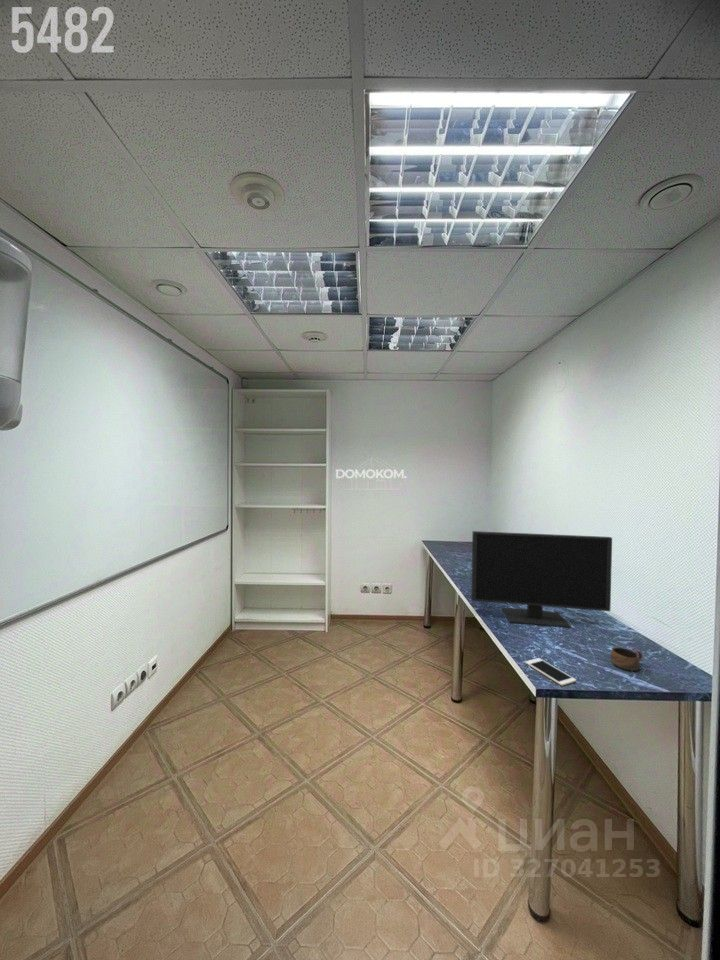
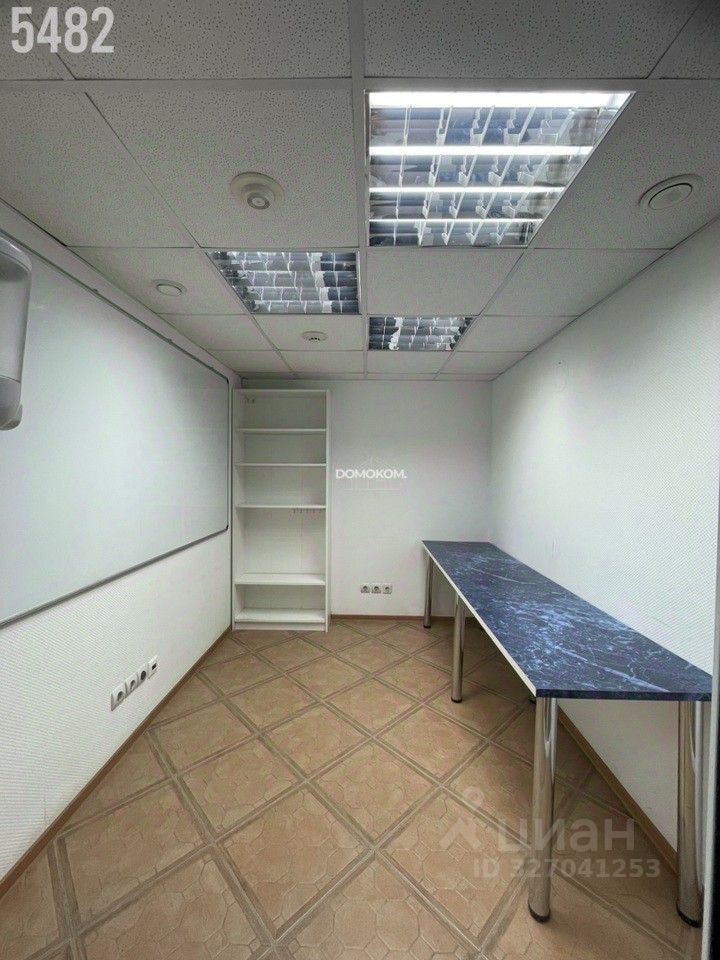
- monitor [470,530,613,629]
- cell phone [524,657,577,687]
- cup [610,647,643,672]
